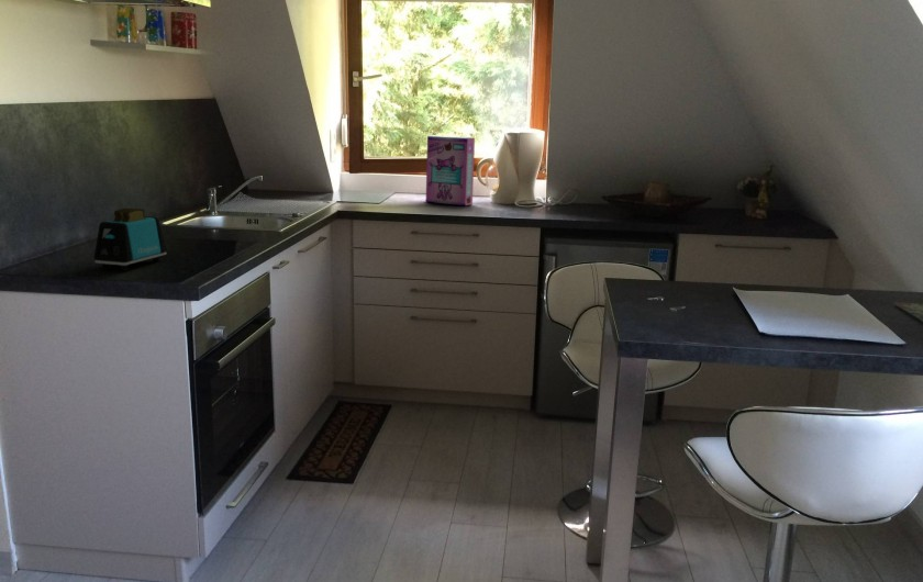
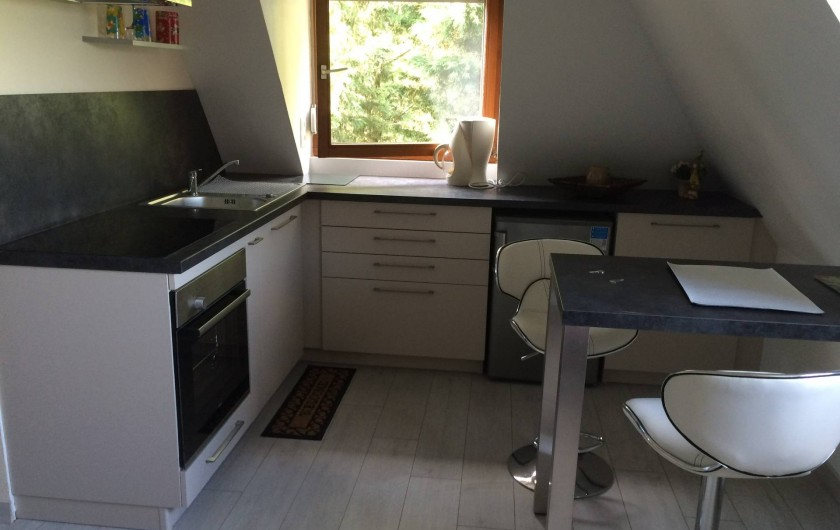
- toaster [93,206,168,272]
- cereal box [425,134,476,206]
